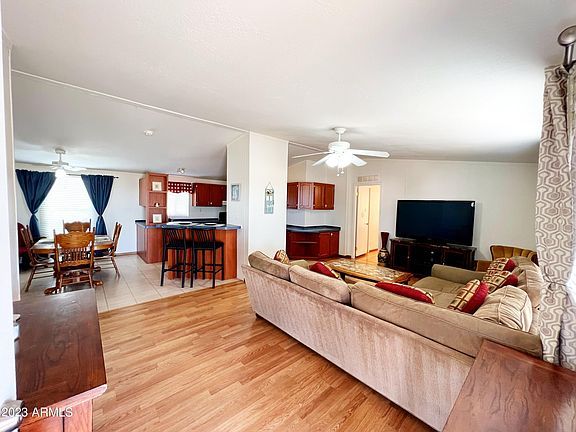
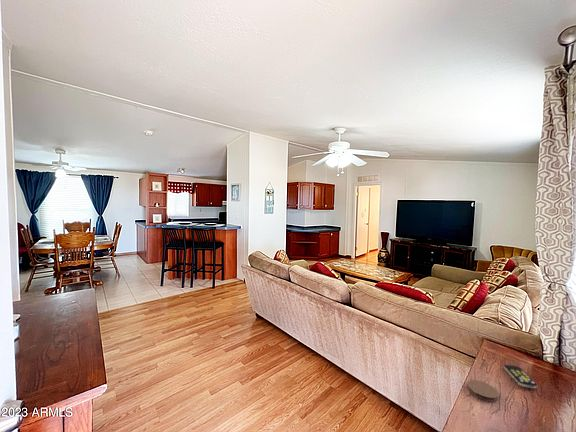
+ coaster [466,379,500,402]
+ remote control [503,364,538,389]
